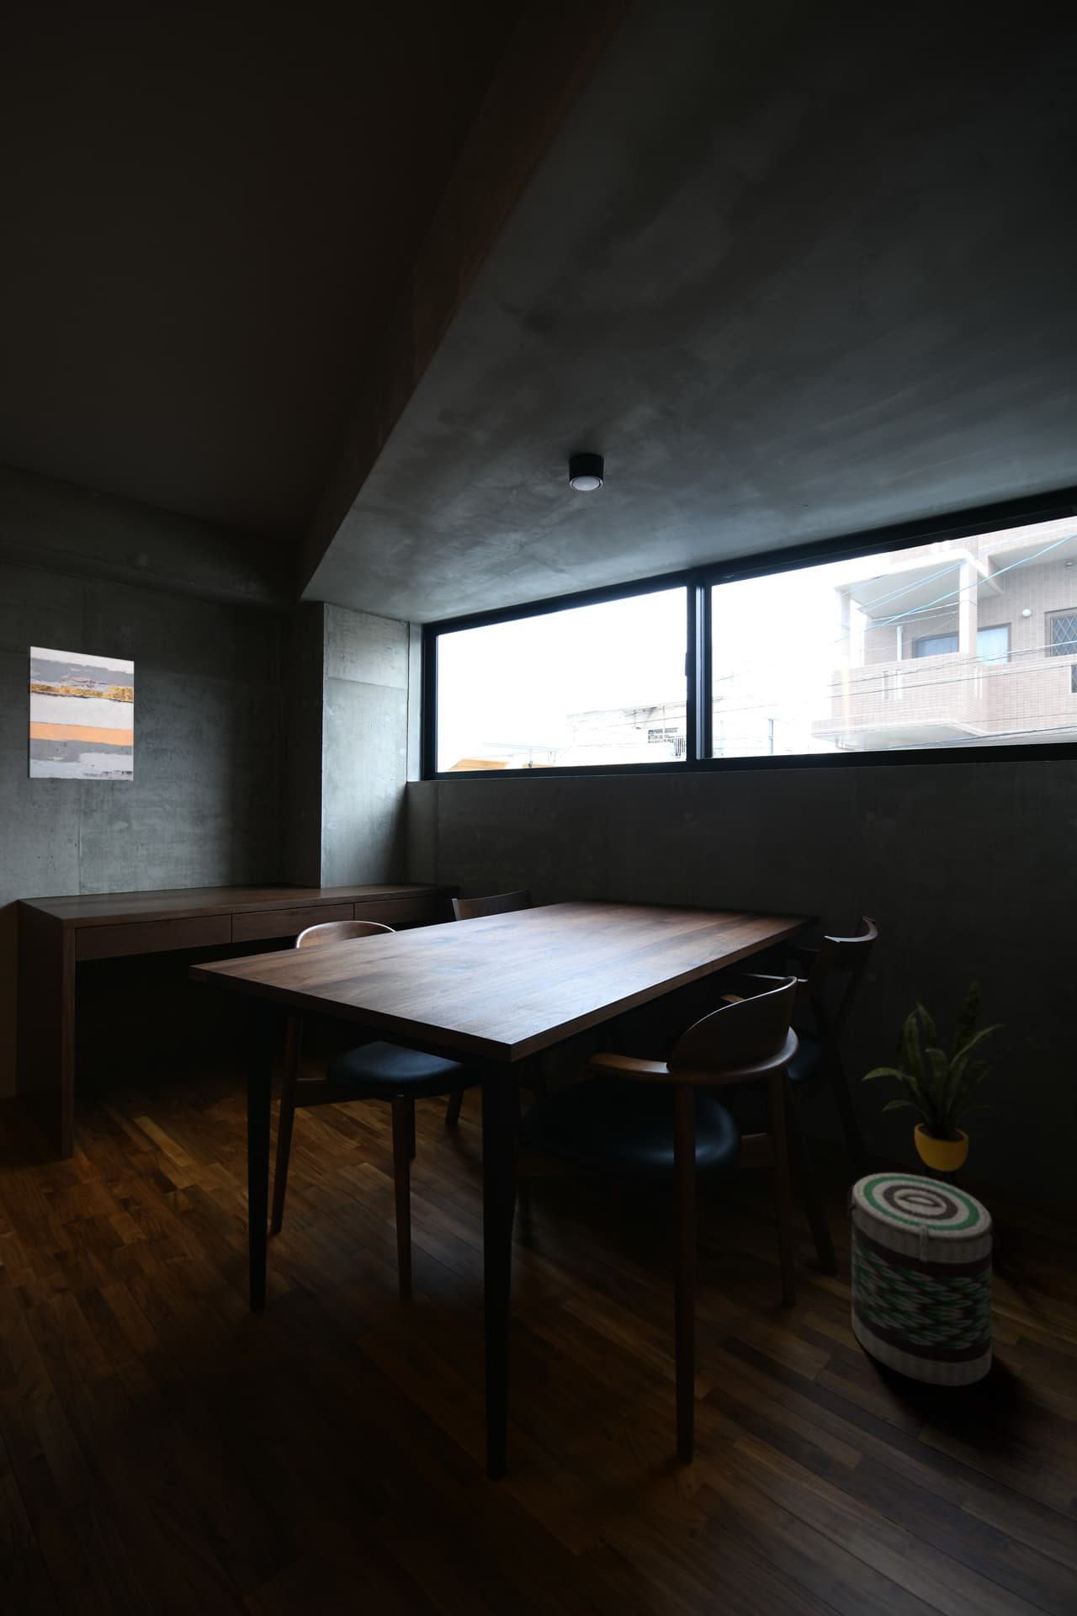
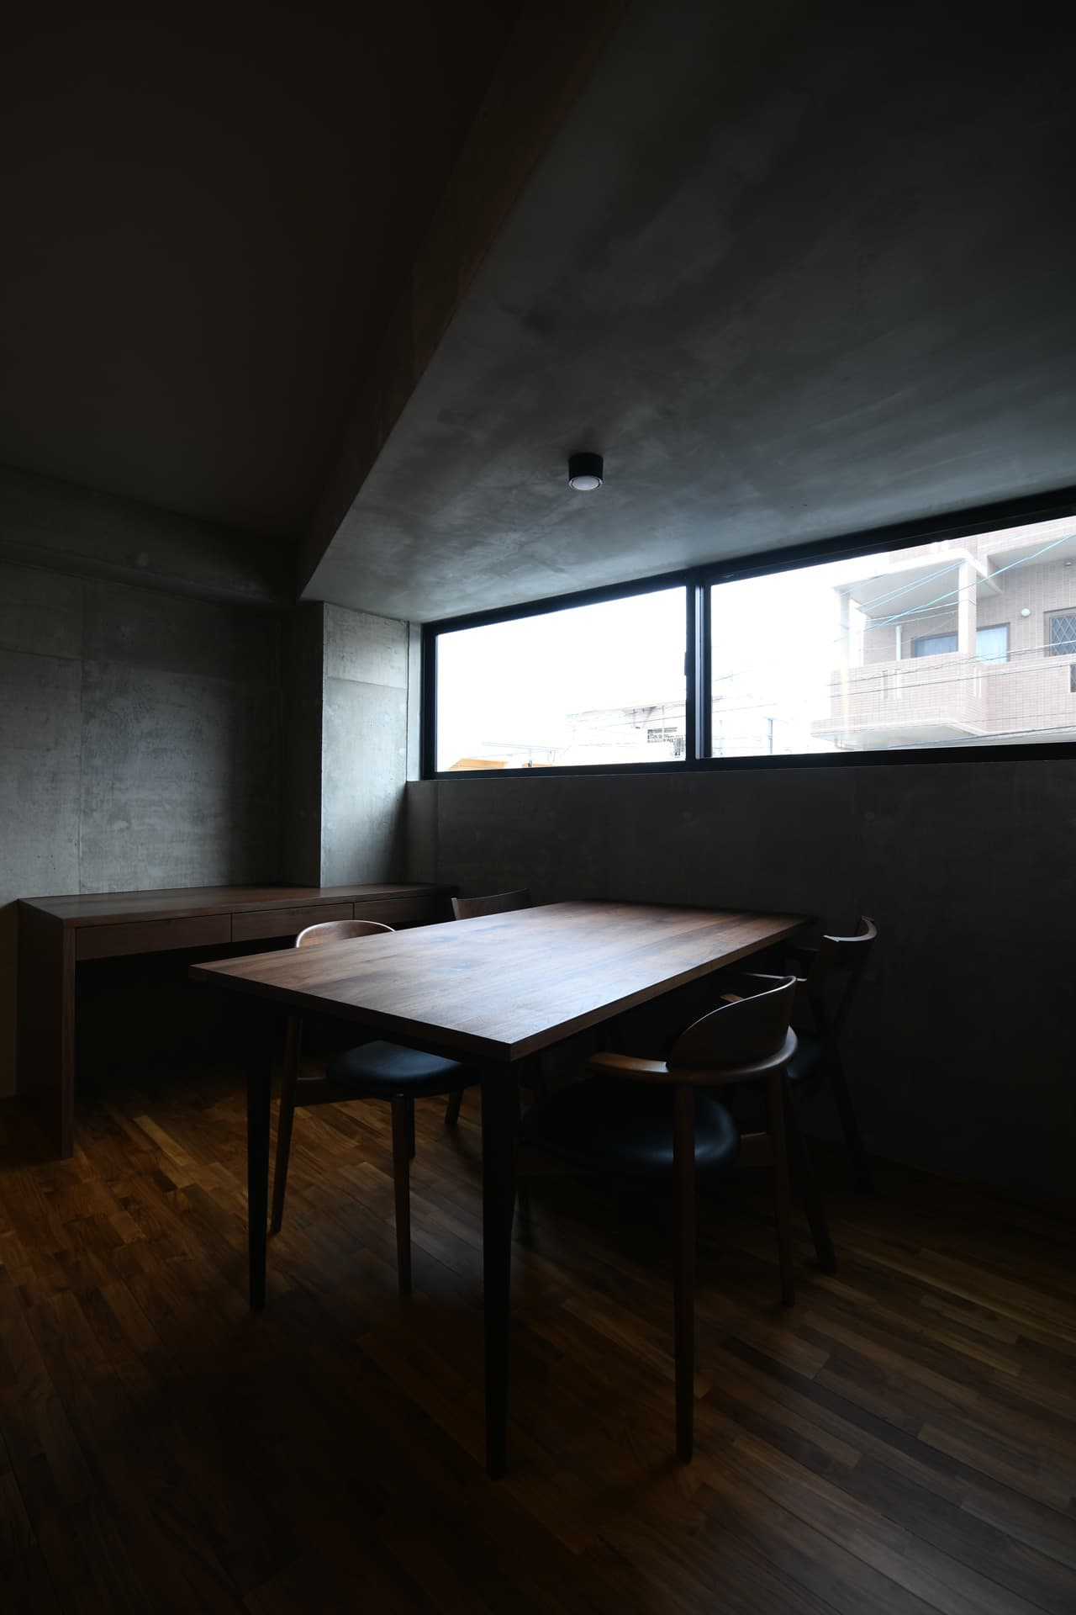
- basket [845,1172,1001,1388]
- wall art [26,646,135,782]
- house plant [861,978,1042,1188]
